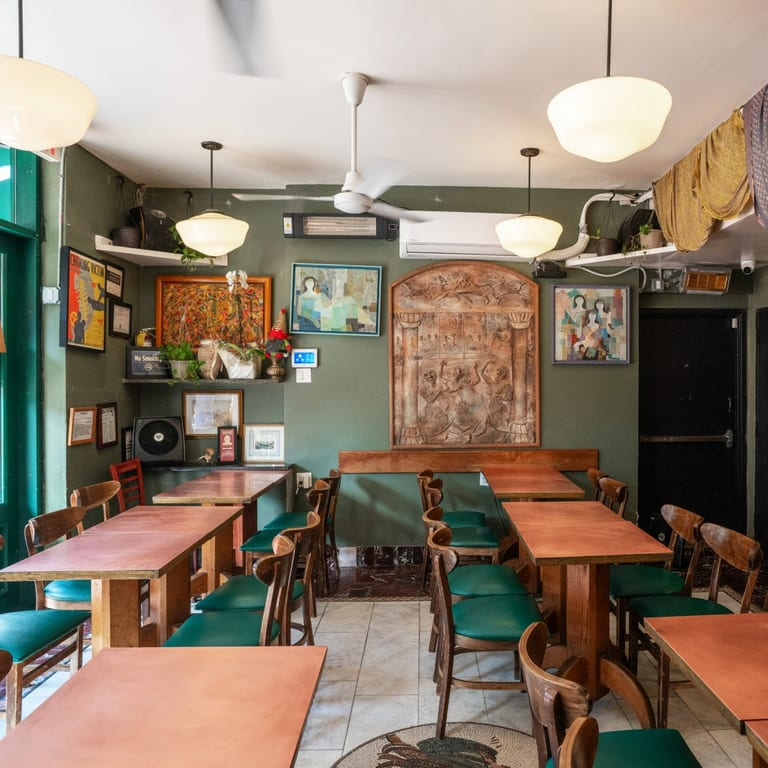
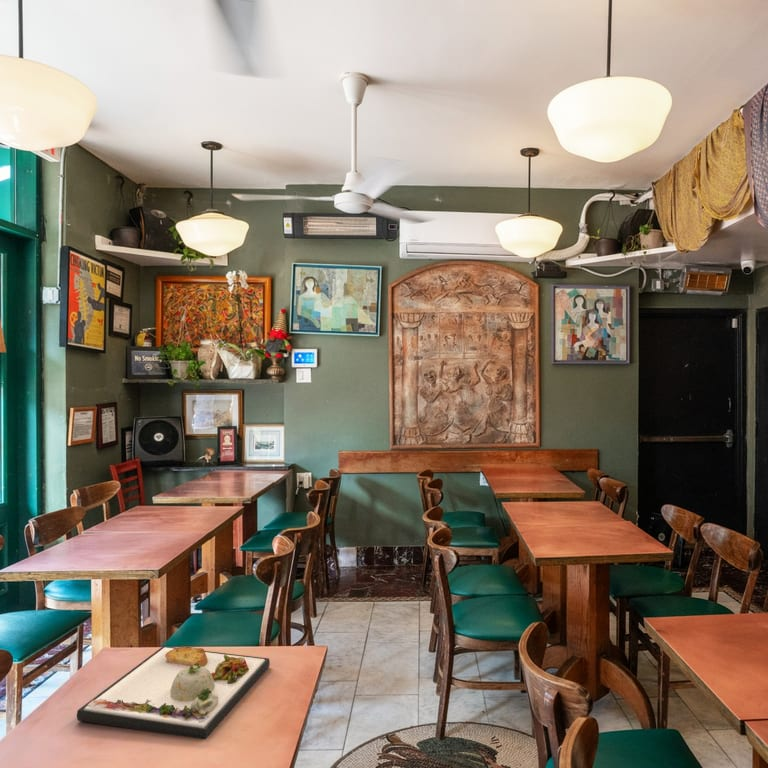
+ dinner plate [76,645,271,740]
